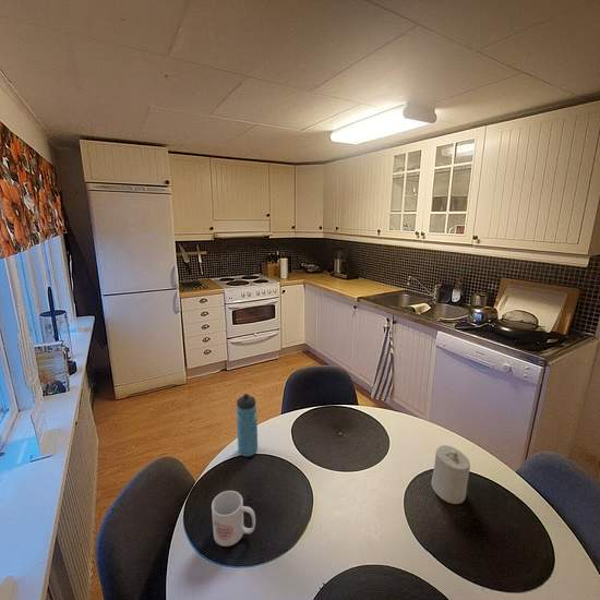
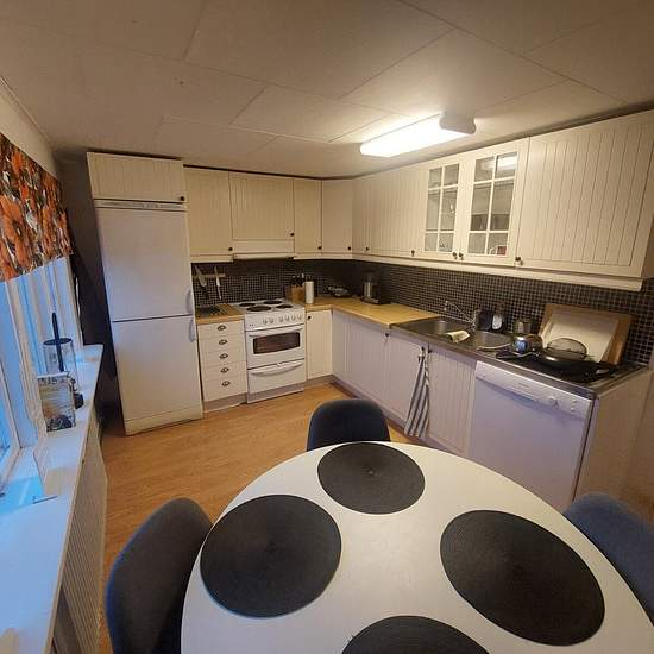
- candle [430,444,471,505]
- mug [211,490,256,548]
- water bottle [236,393,259,457]
